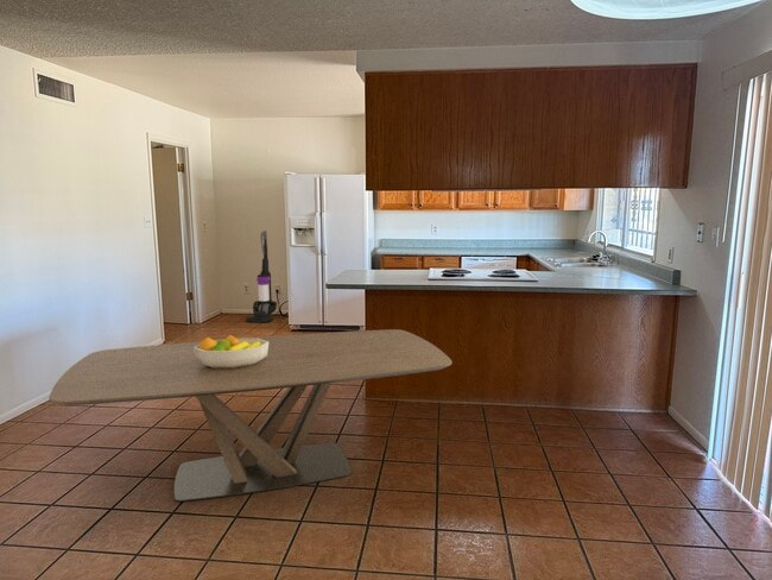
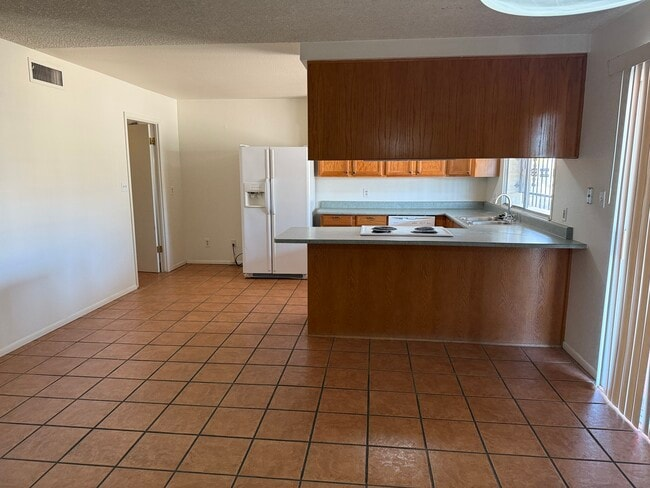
- vacuum cleaner [245,229,278,323]
- dining table [48,328,453,503]
- fruit bowl [194,334,268,368]
